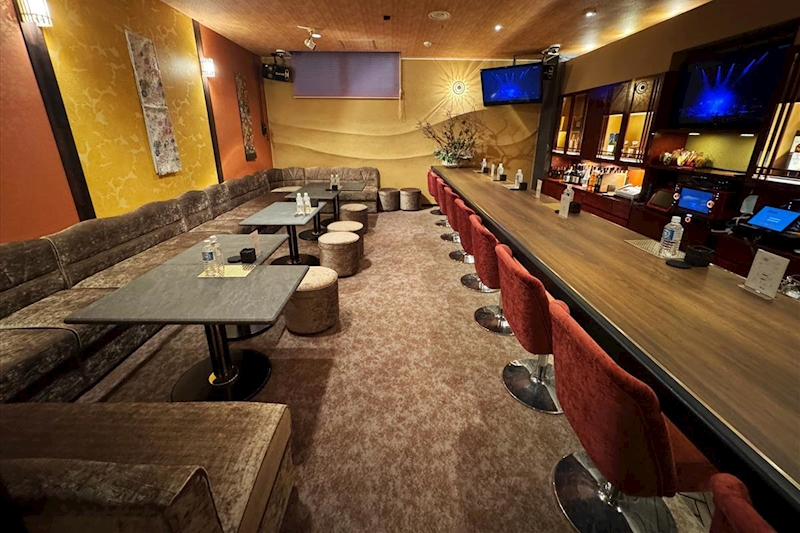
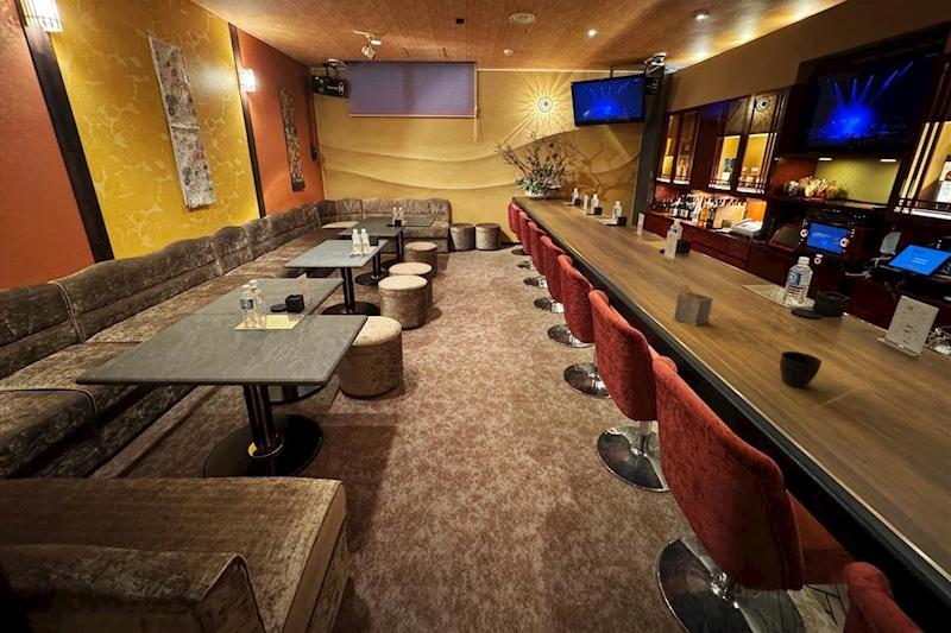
+ cup [779,350,823,388]
+ napkin holder [673,283,714,327]
